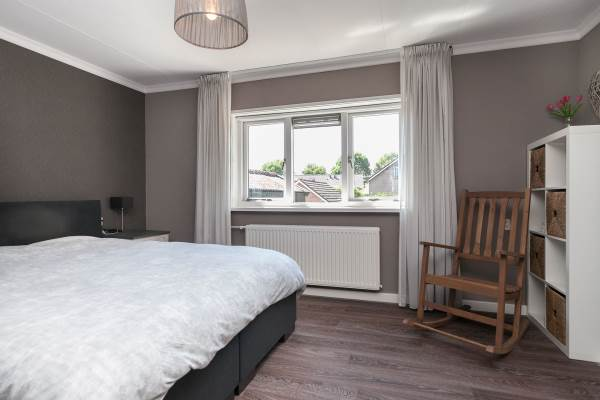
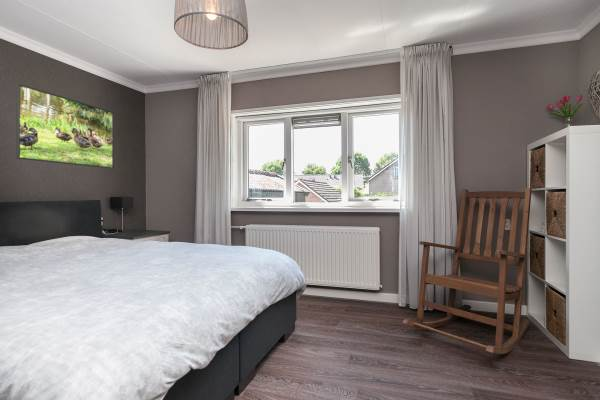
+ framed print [15,82,115,170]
